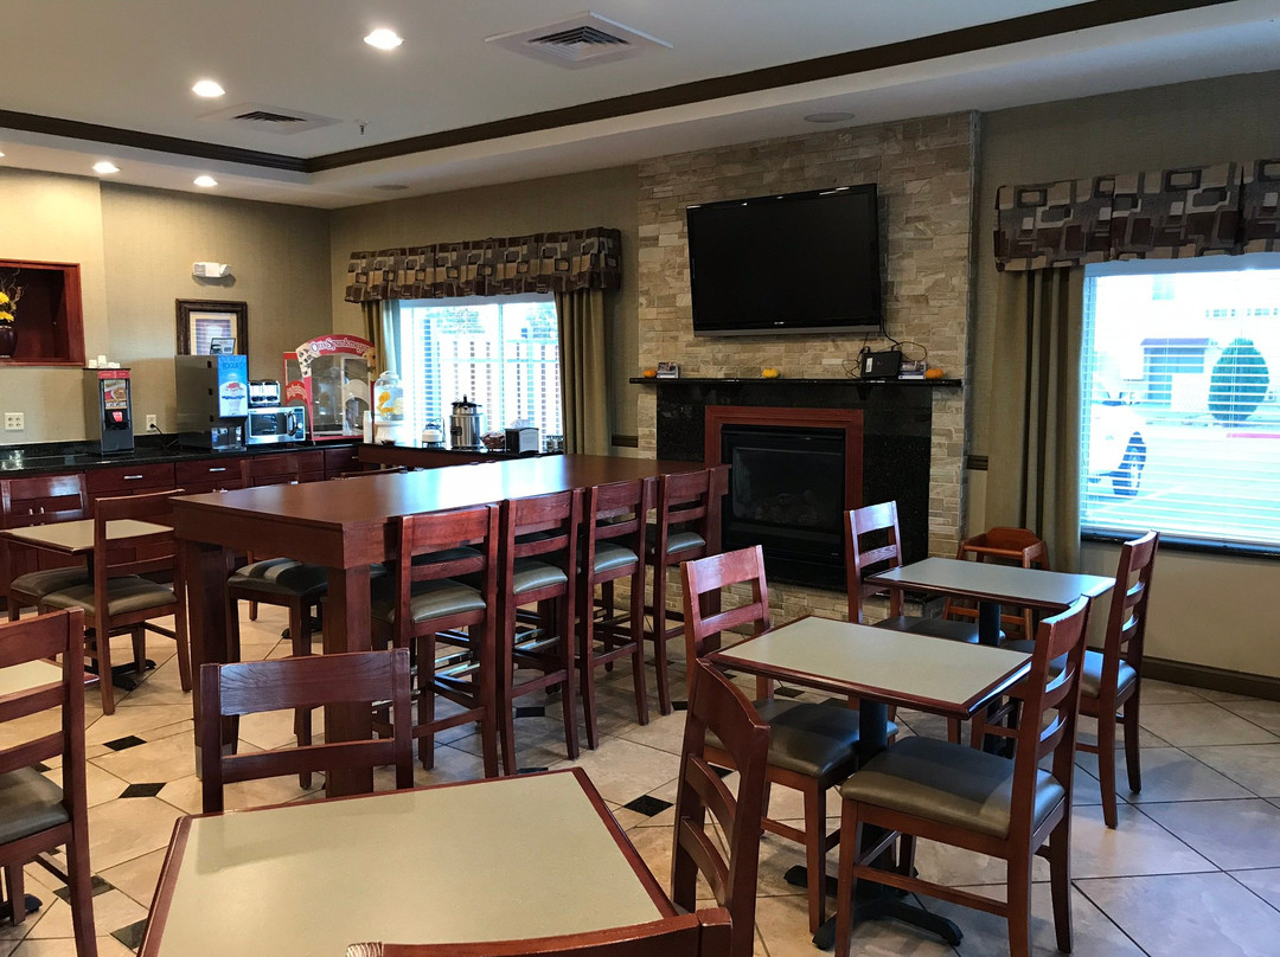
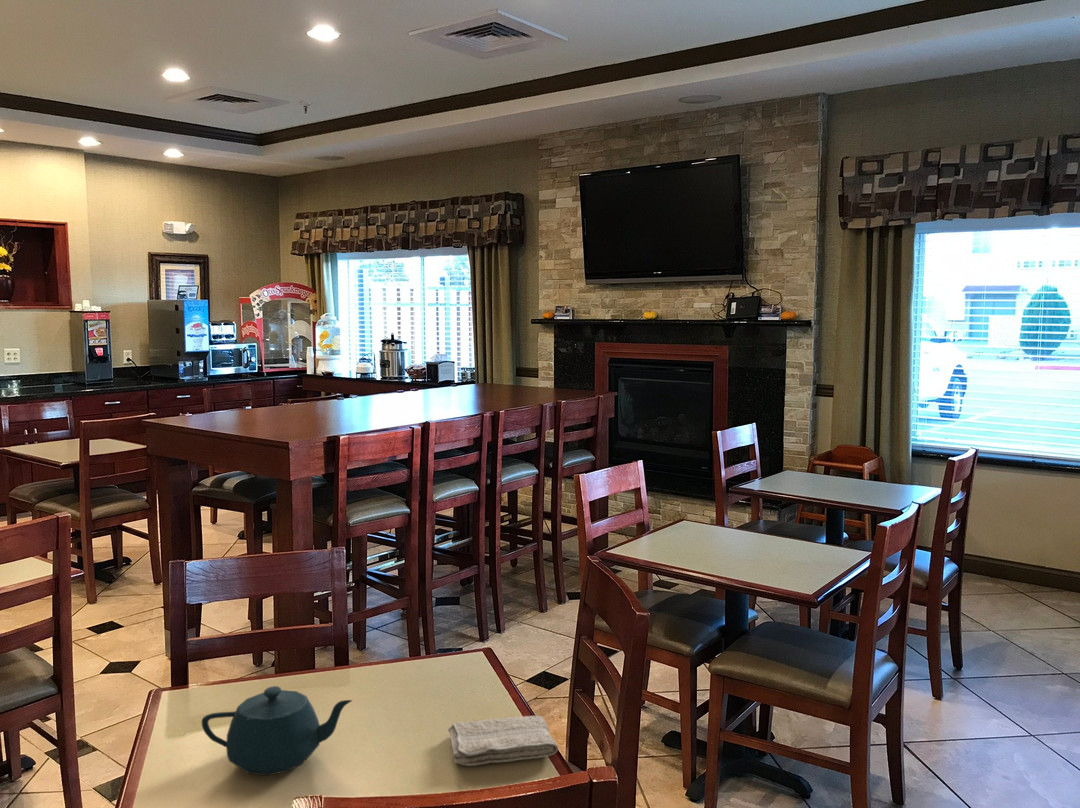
+ washcloth [447,715,559,767]
+ teapot [201,685,353,777]
